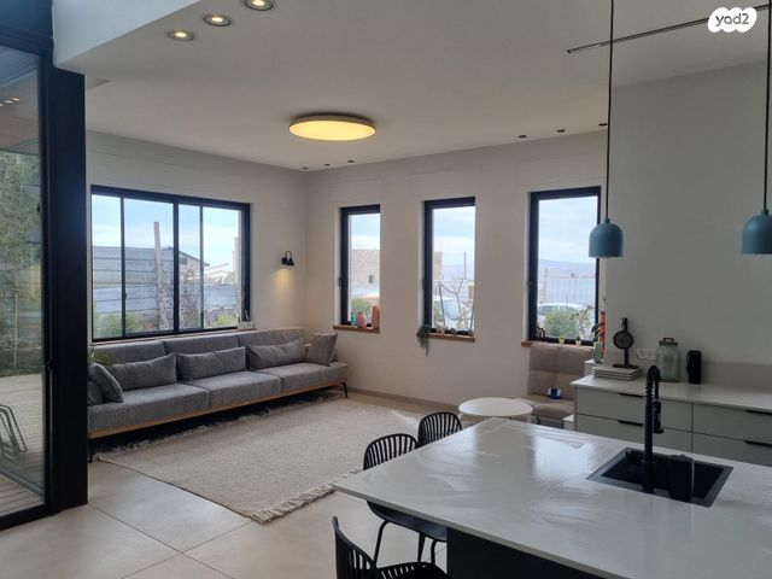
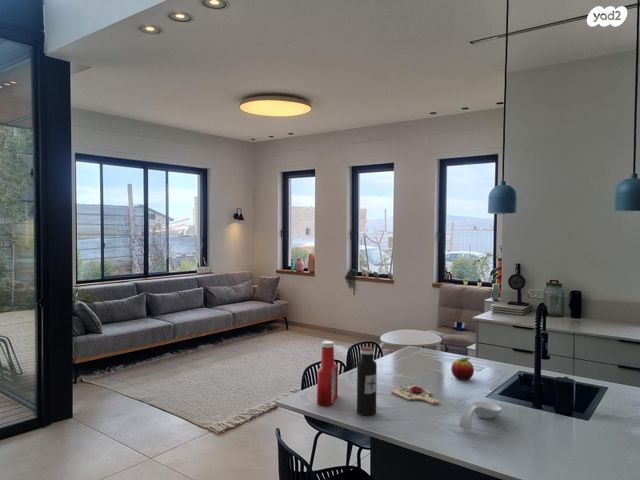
+ soap bottle [316,340,339,407]
+ water bottle [356,346,378,417]
+ fruit [450,357,475,381]
+ spoon rest [459,401,503,431]
+ cutting board [390,382,439,405]
